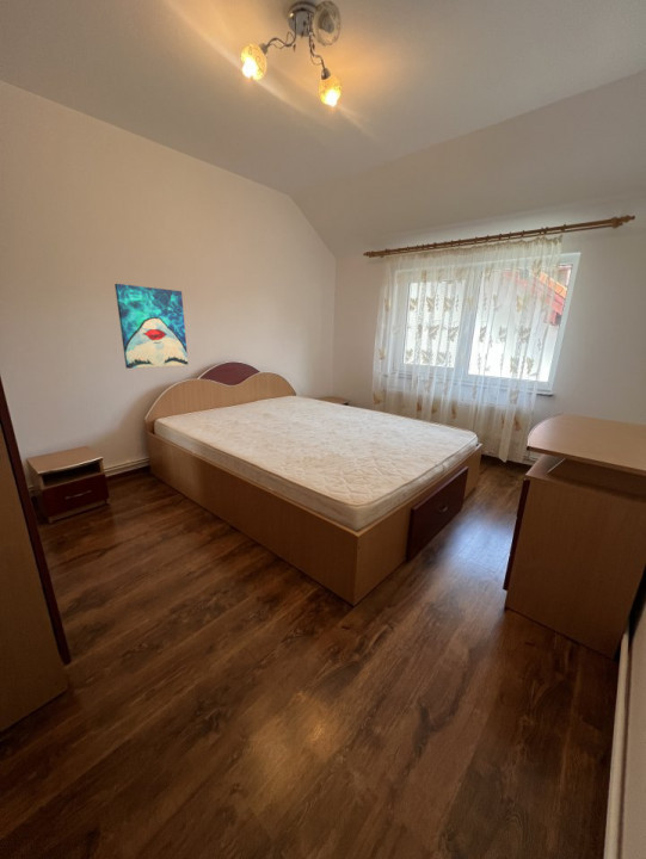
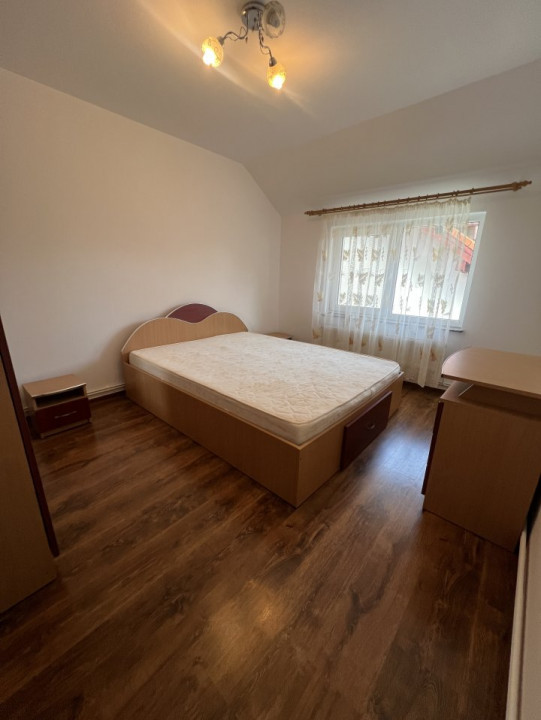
- wall art [113,283,189,370]
